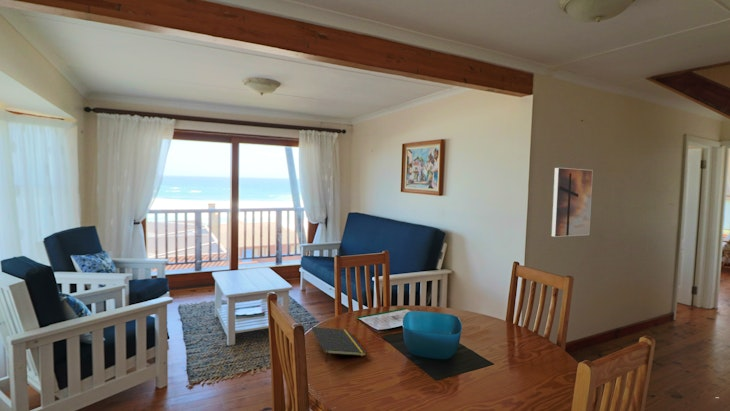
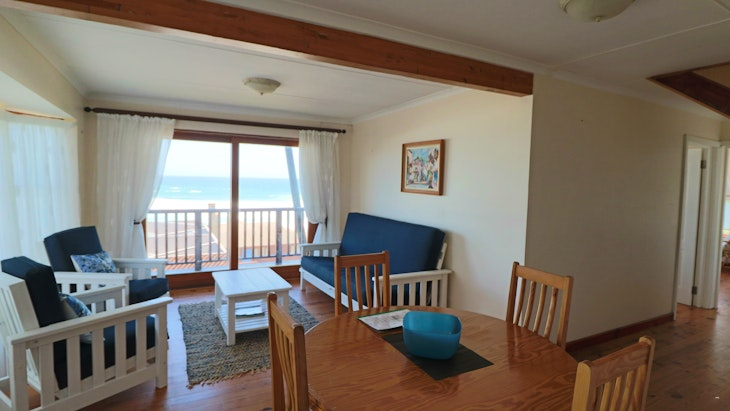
- notepad [311,326,367,364]
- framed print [550,167,594,238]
